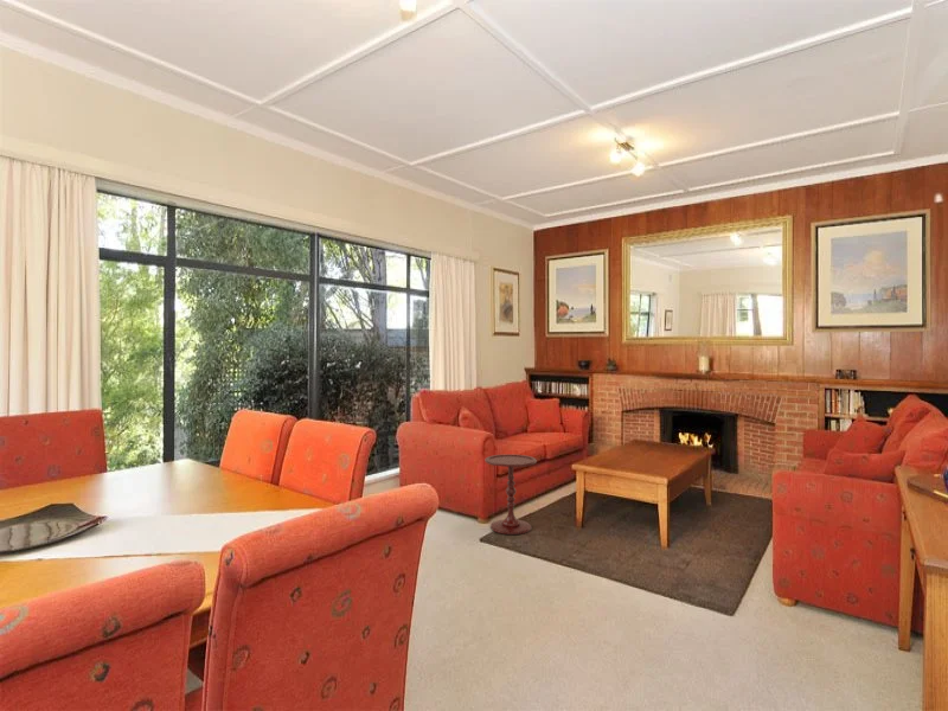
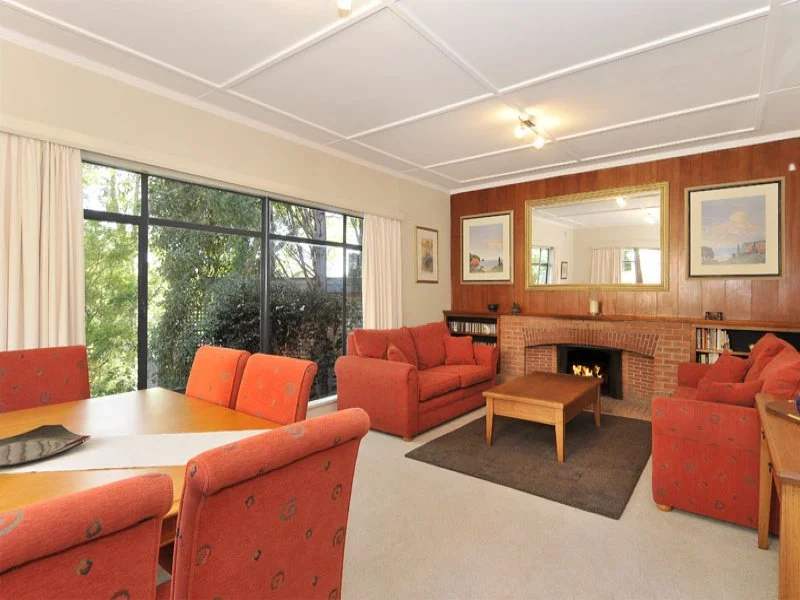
- side table [483,453,538,536]
